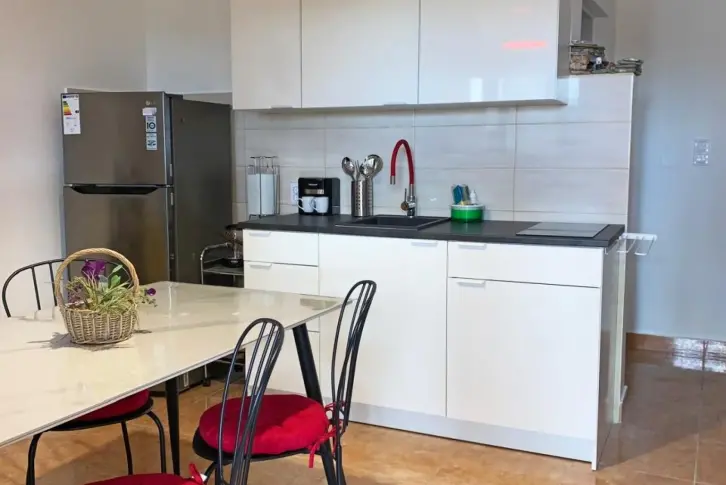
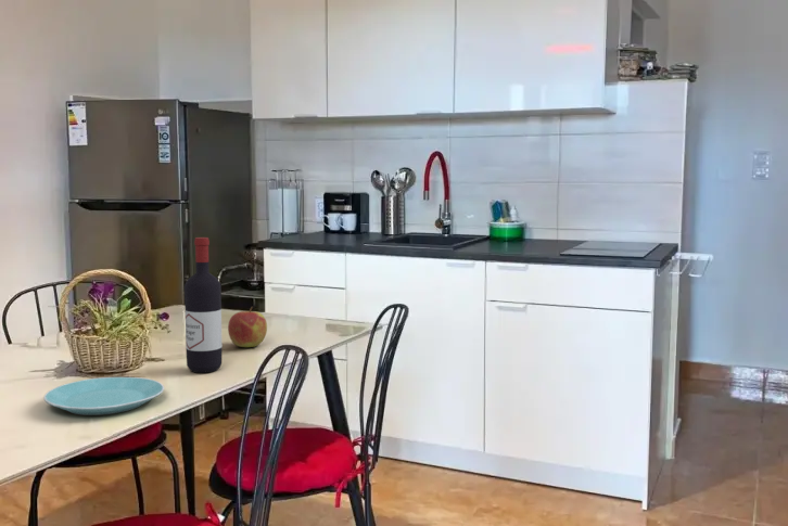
+ plate [42,376,165,416]
+ apple [227,306,268,348]
+ wine bottle [183,236,223,374]
